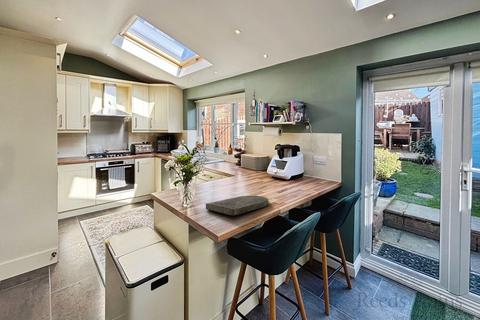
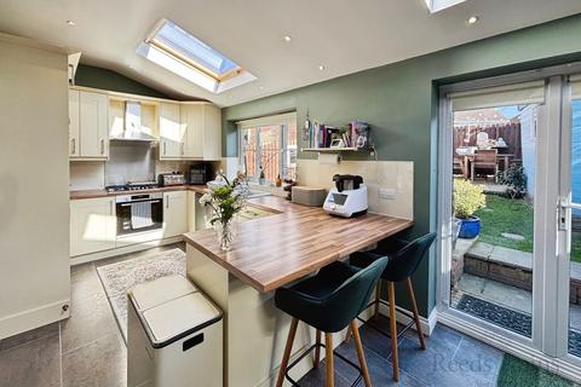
- cutting board [205,195,269,217]
